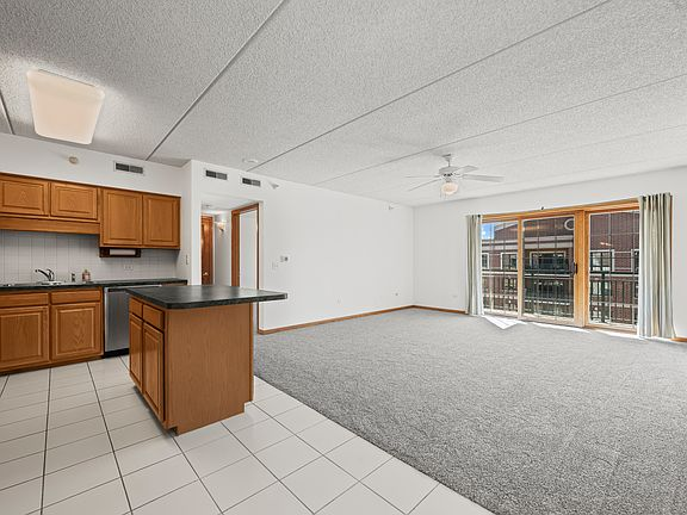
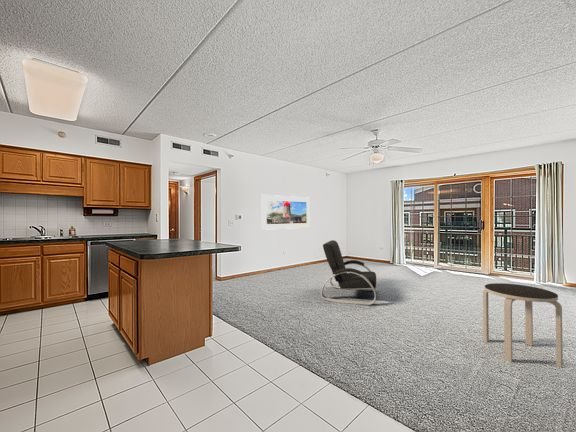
+ armchair [320,239,377,306]
+ side table [482,282,564,368]
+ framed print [261,194,311,231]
